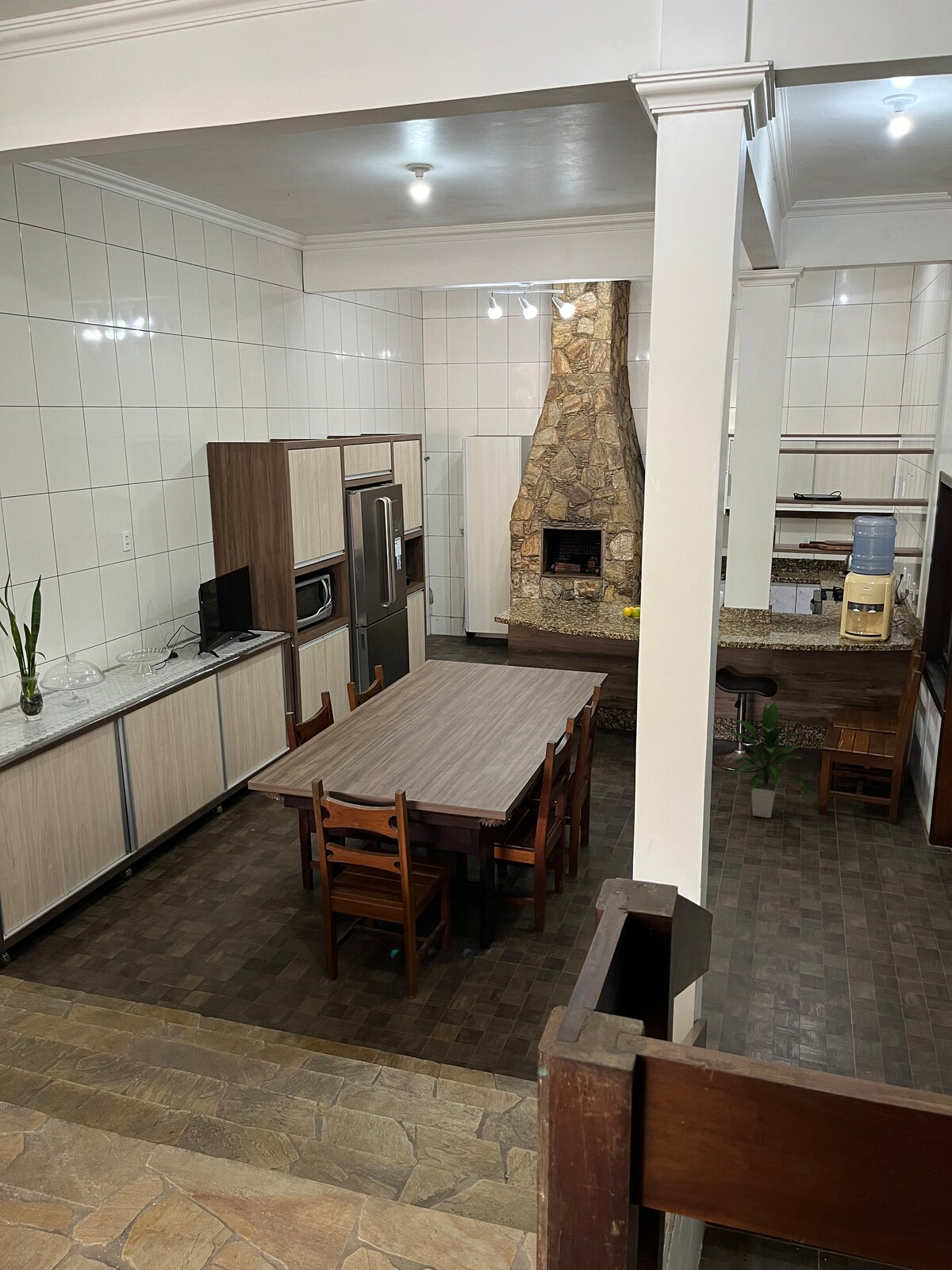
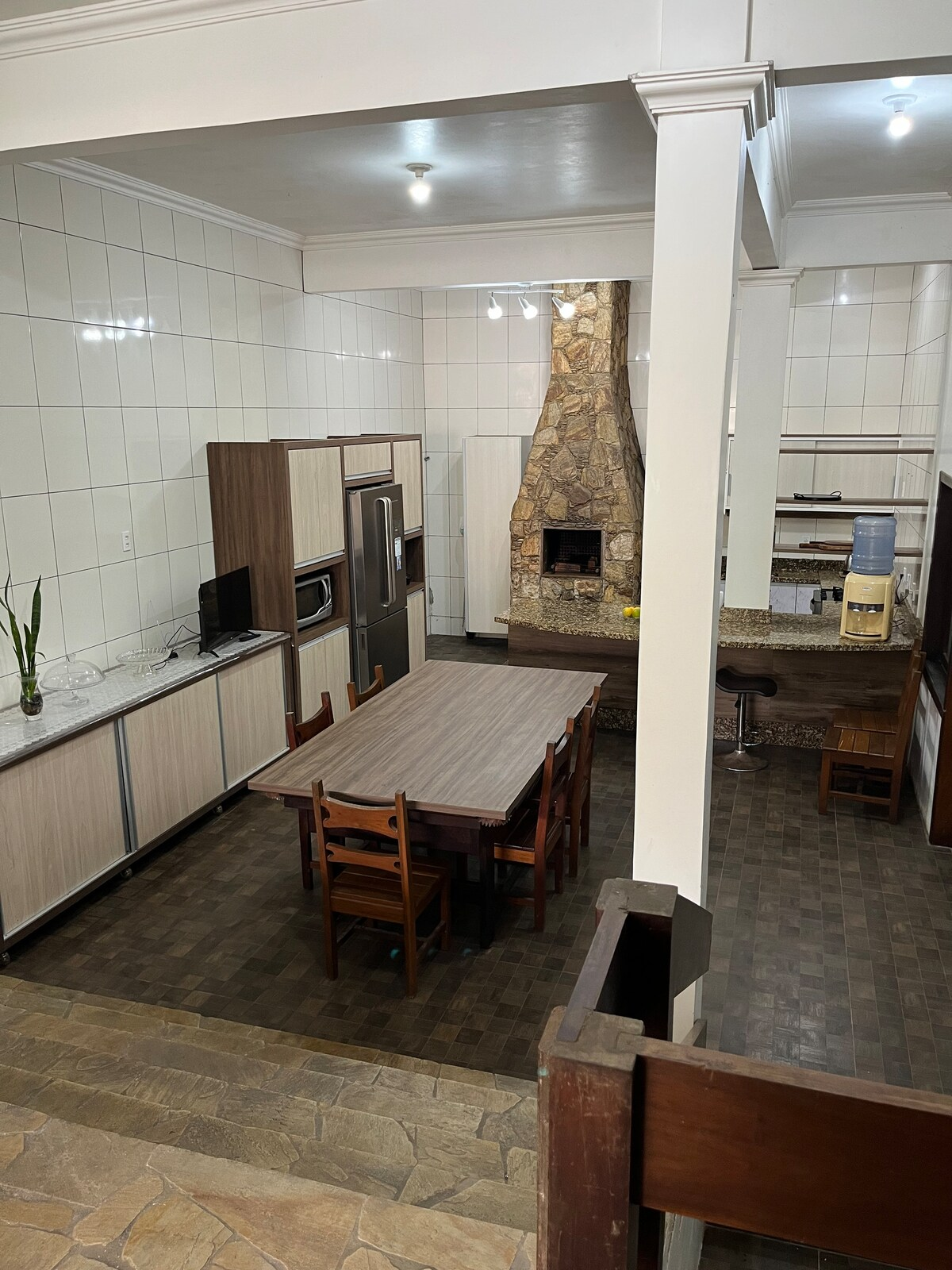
- indoor plant [724,699,816,818]
